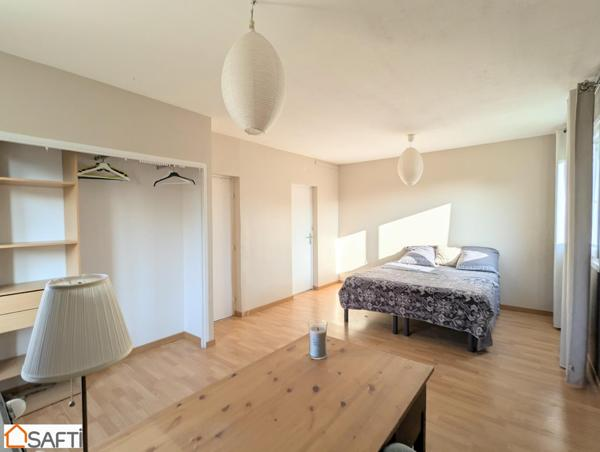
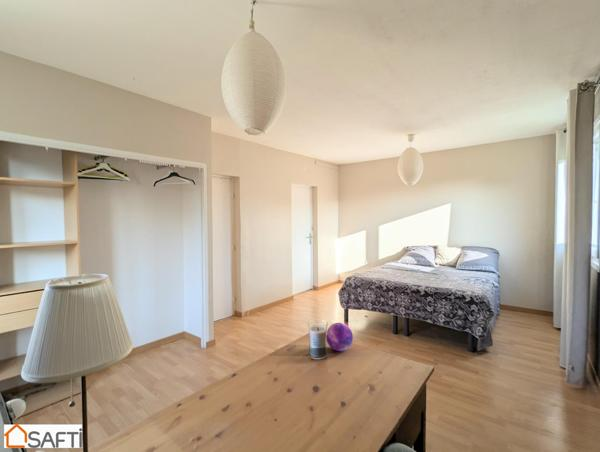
+ decorative orb [325,322,354,352]
